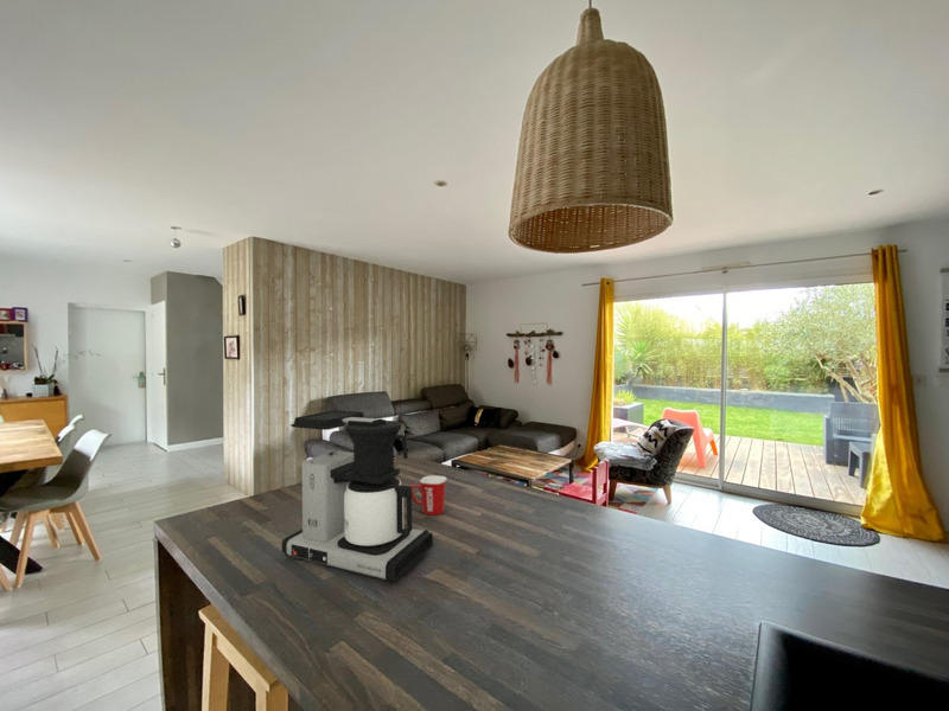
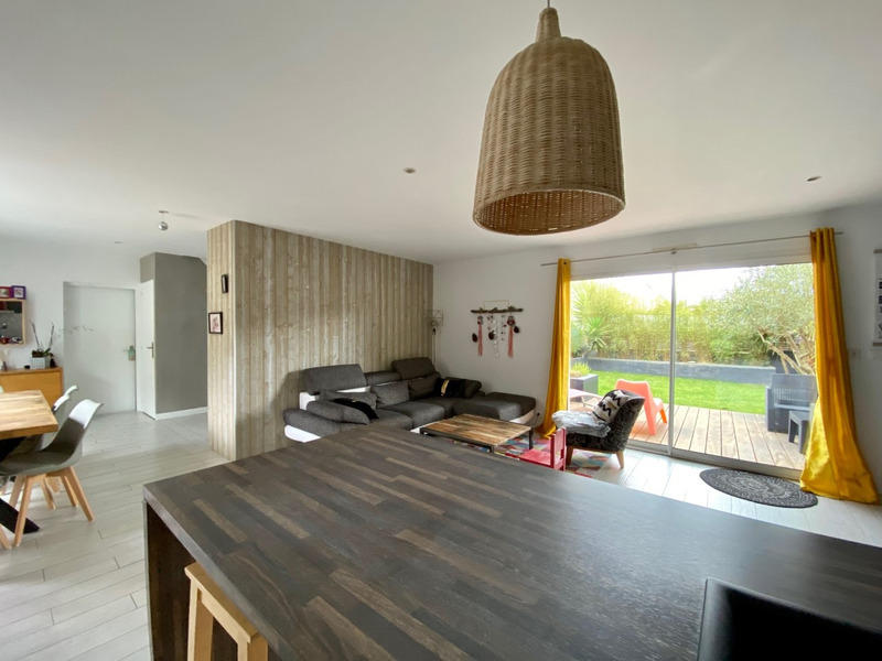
- coffee maker [281,410,434,583]
- mug [409,475,448,517]
